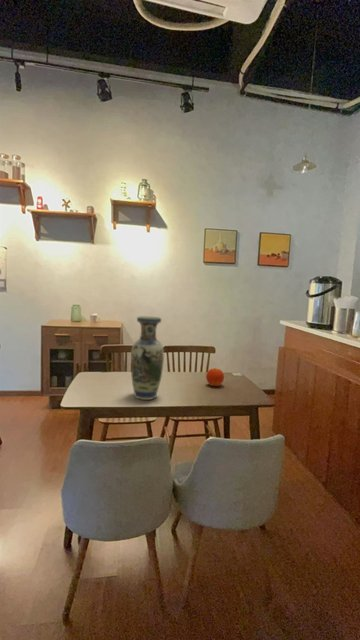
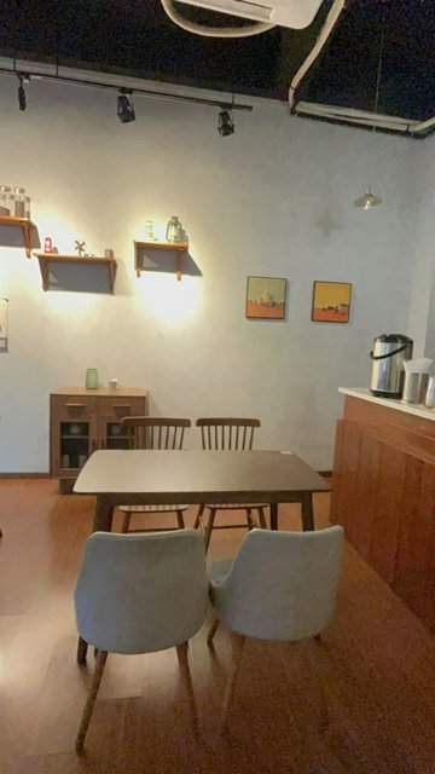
- vase [130,316,165,401]
- fruit [205,367,225,387]
